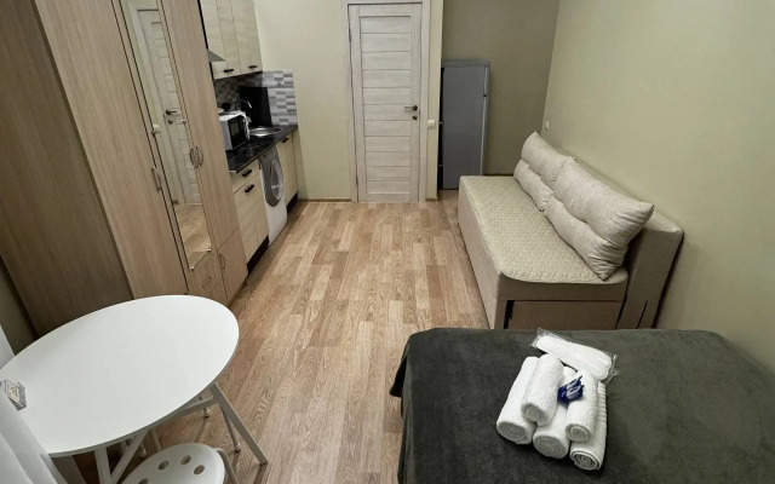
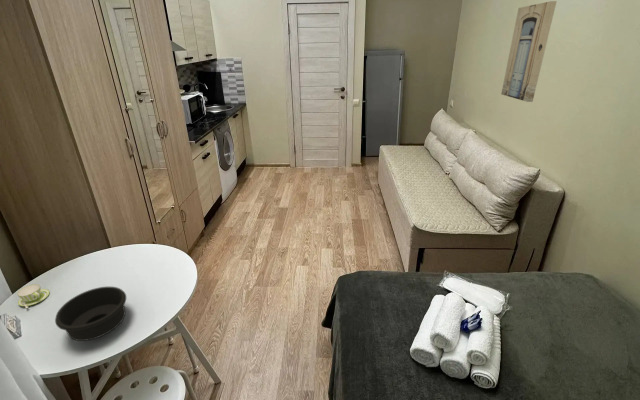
+ cup [16,283,50,309]
+ wall art [500,0,557,103]
+ bowl [54,286,127,342]
